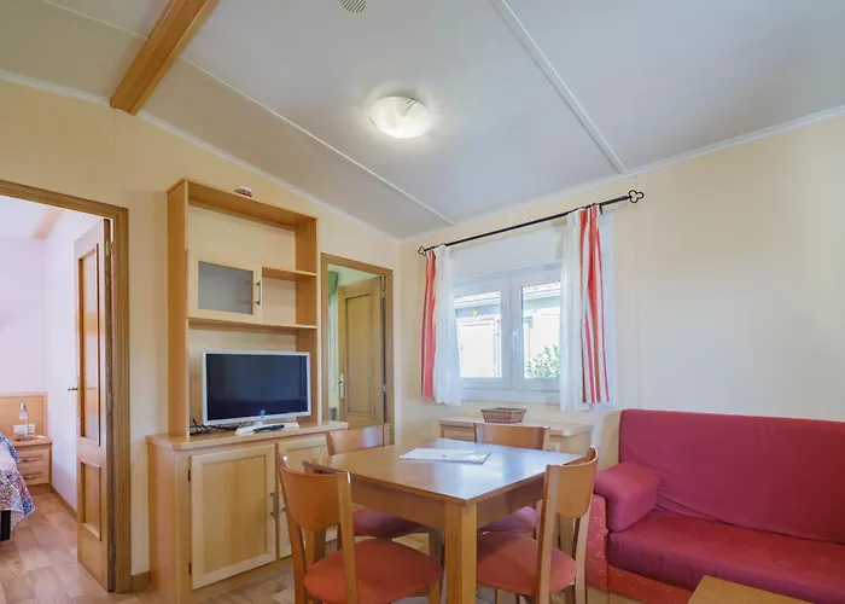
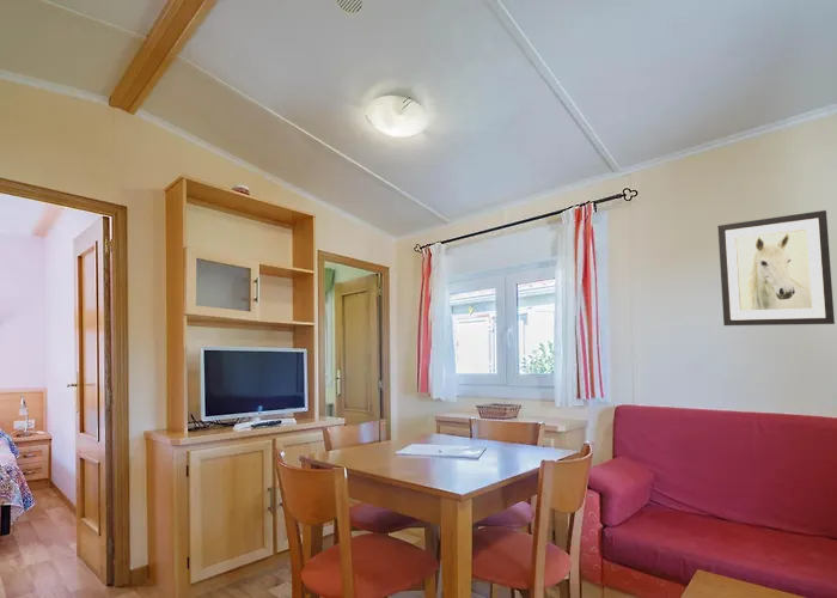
+ wall art [716,209,836,327]
